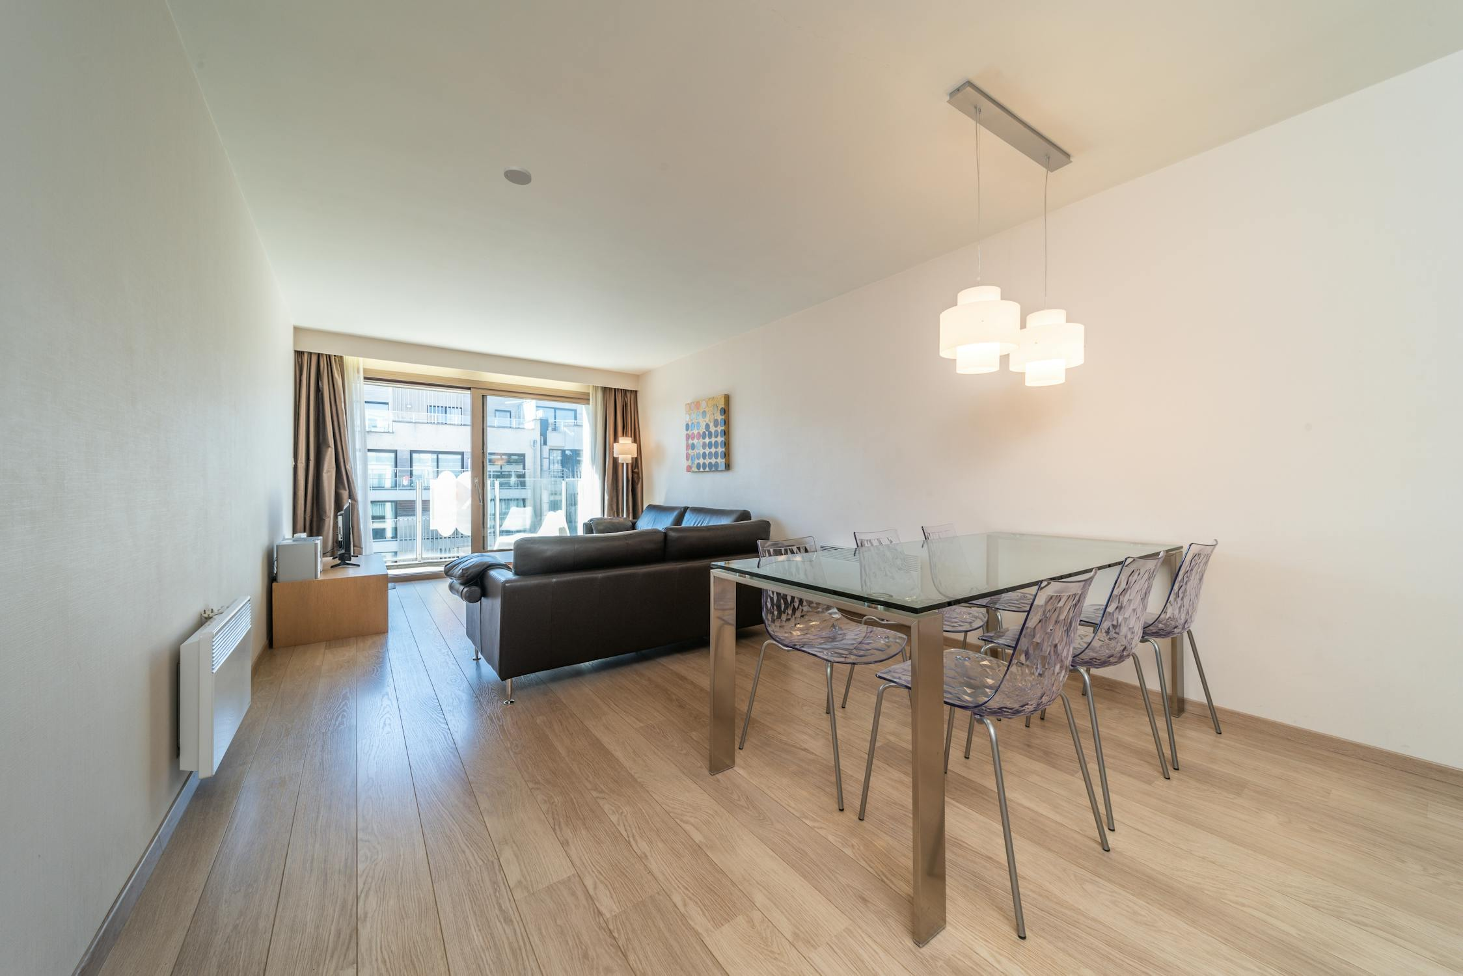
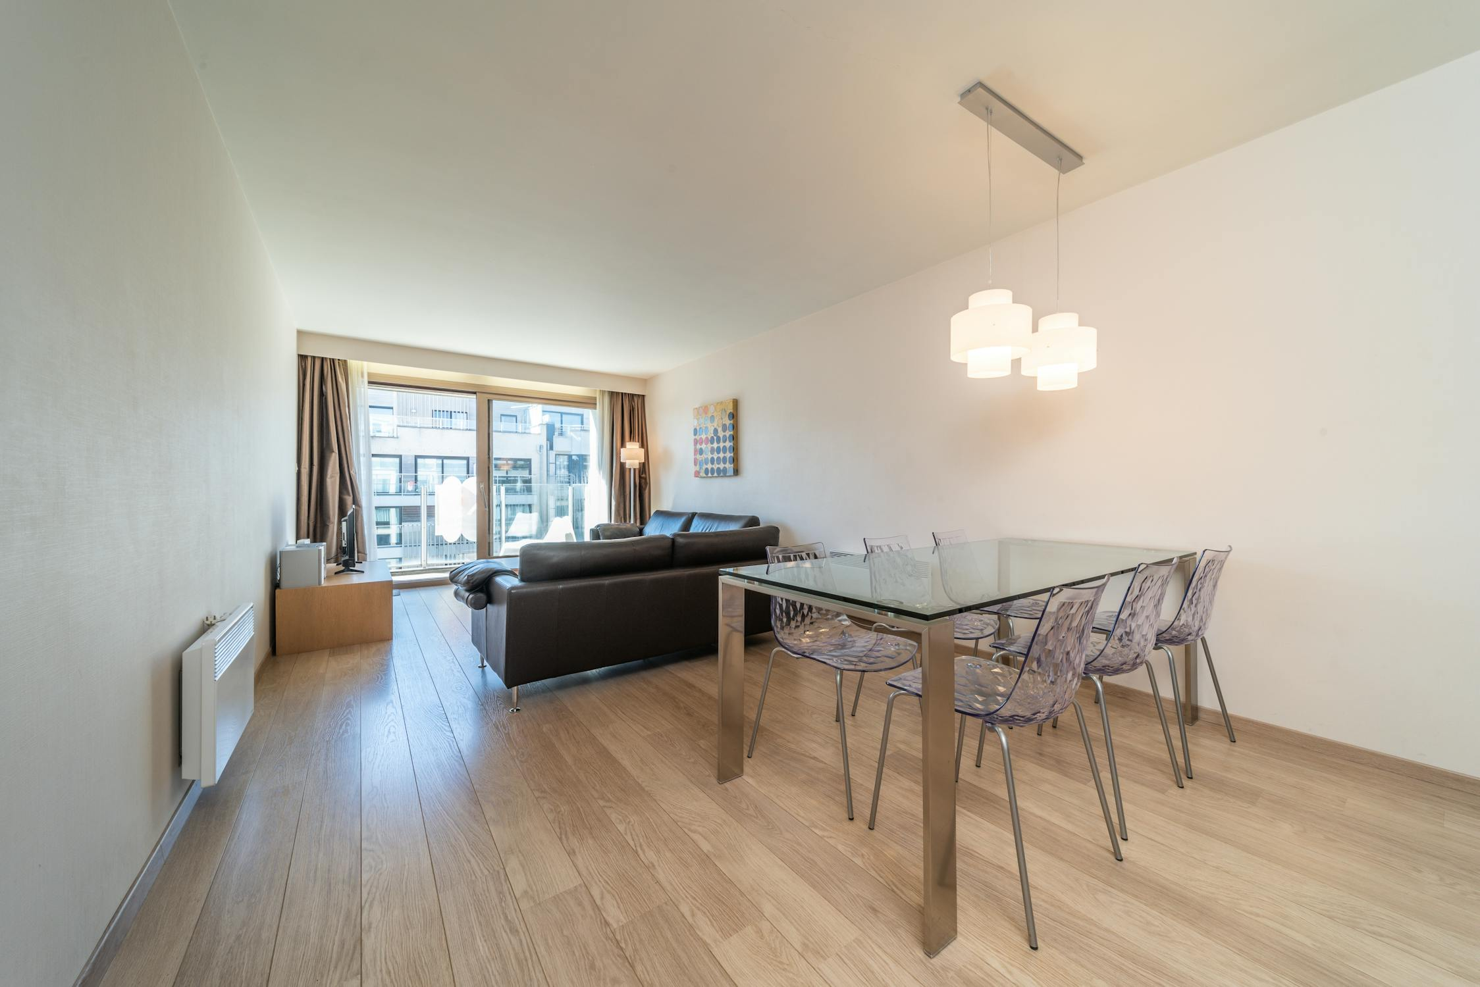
- smoke detector [503,166,533,185]
